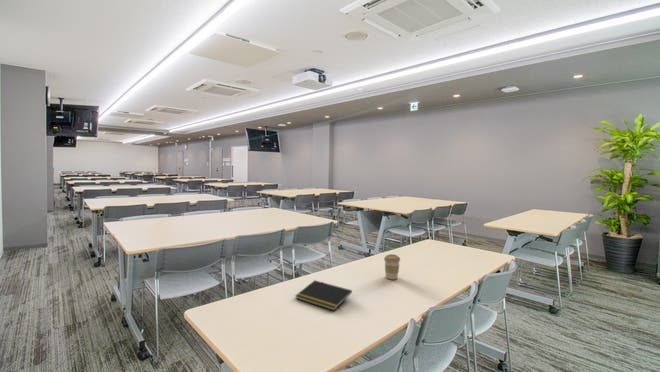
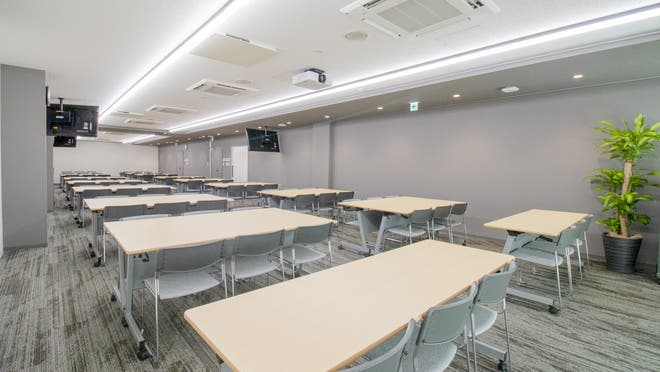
- notepad [294,279,353,311]
- coffee cup [383,253,401,280]
